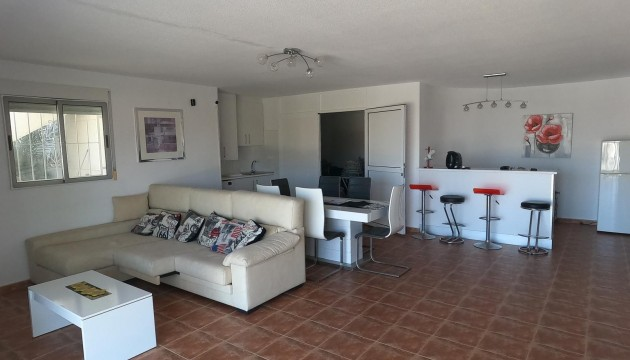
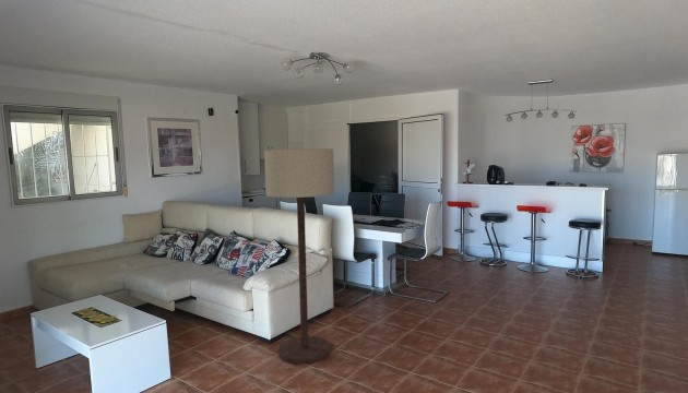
+ floor lamp [263,147,335,365]
